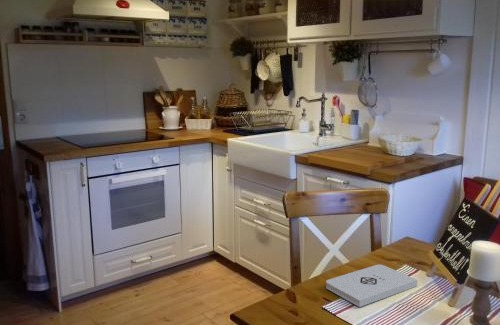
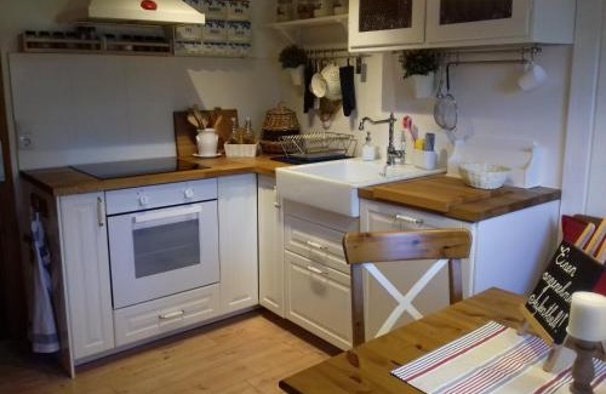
- notepad [325,264,418,308]
